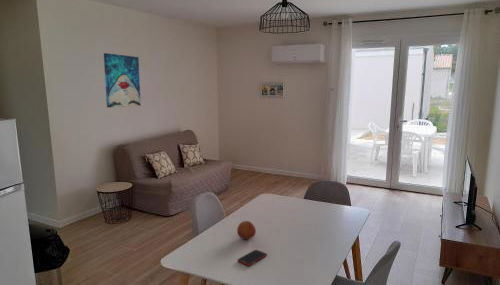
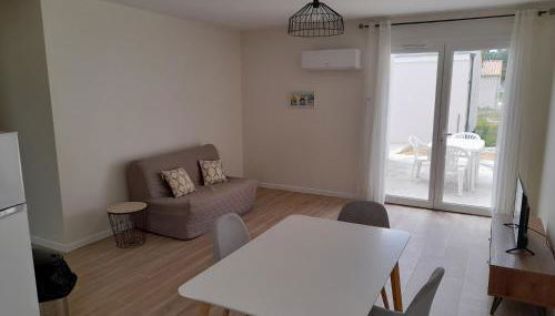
- cell phone [237,249,268,267]
- wall art [103,52,142,109]
- fruit [236,220,257,240]
